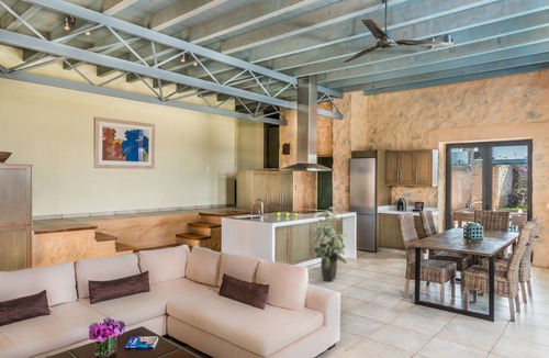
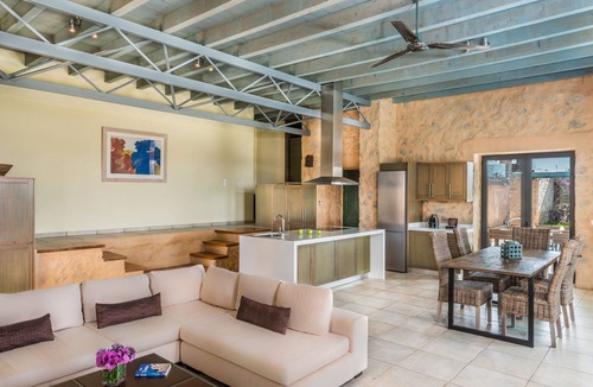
- indoor plant [310,205,349,283]
